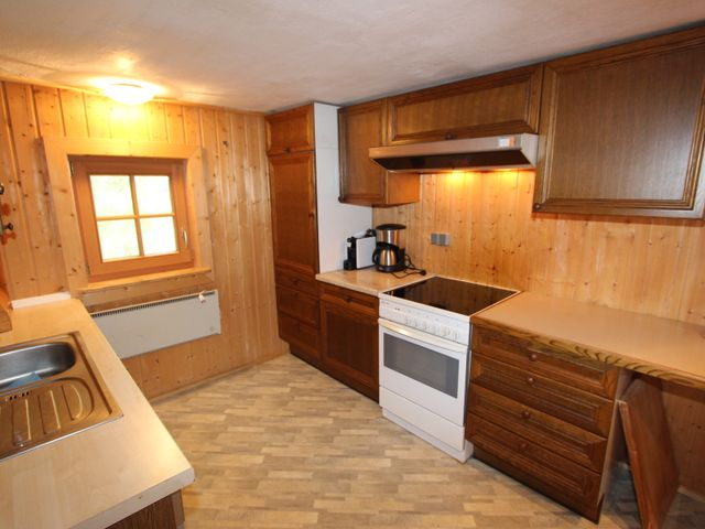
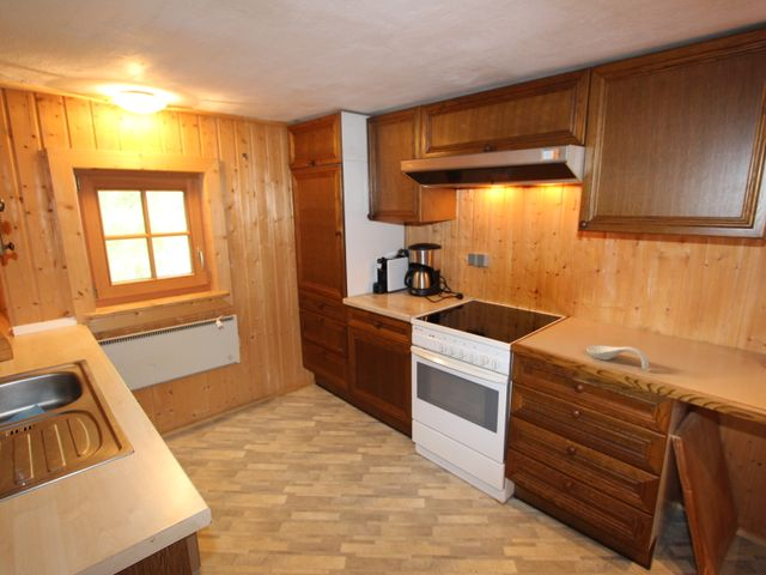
+ spoon rest [585,345,650,371]
